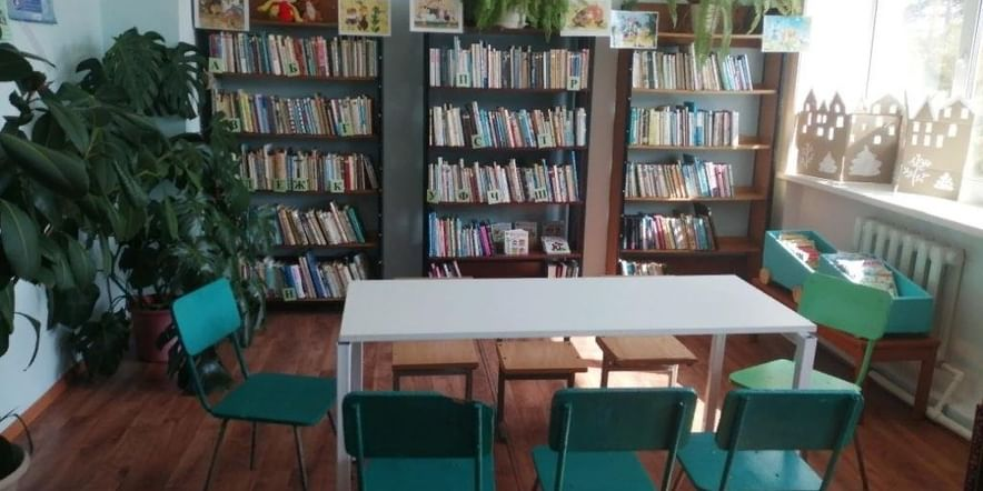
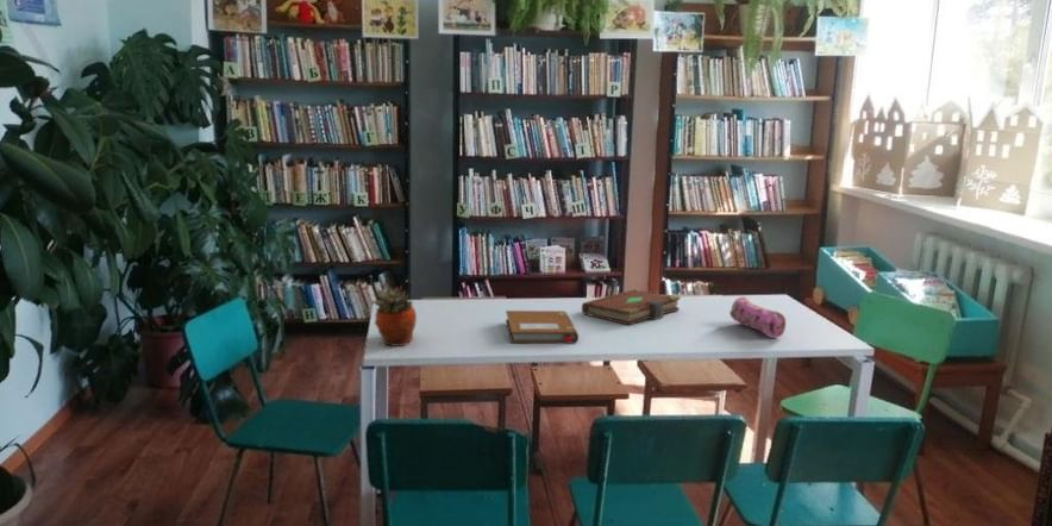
+ book [581,288,682,327]
+ succulent planter [371,286,418,347]
+ notebook [505,309,580,344]
+ pencil case [728,295,787,339]
